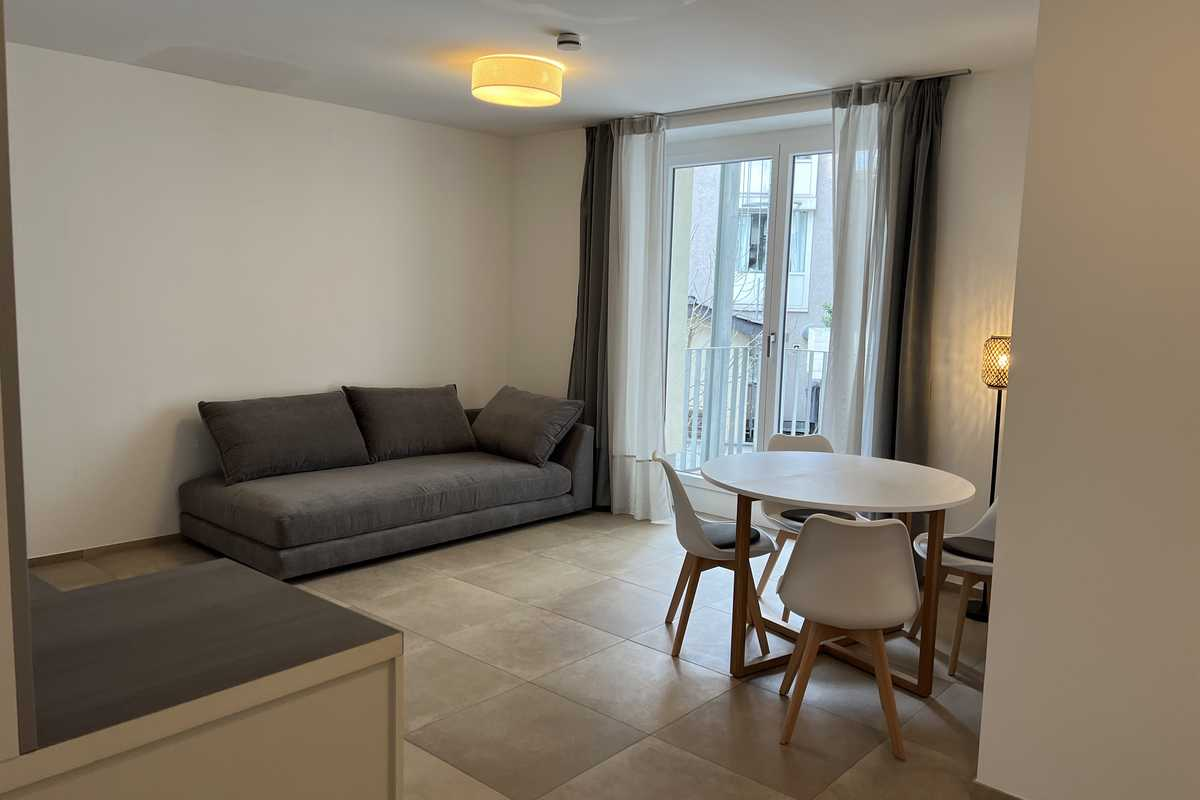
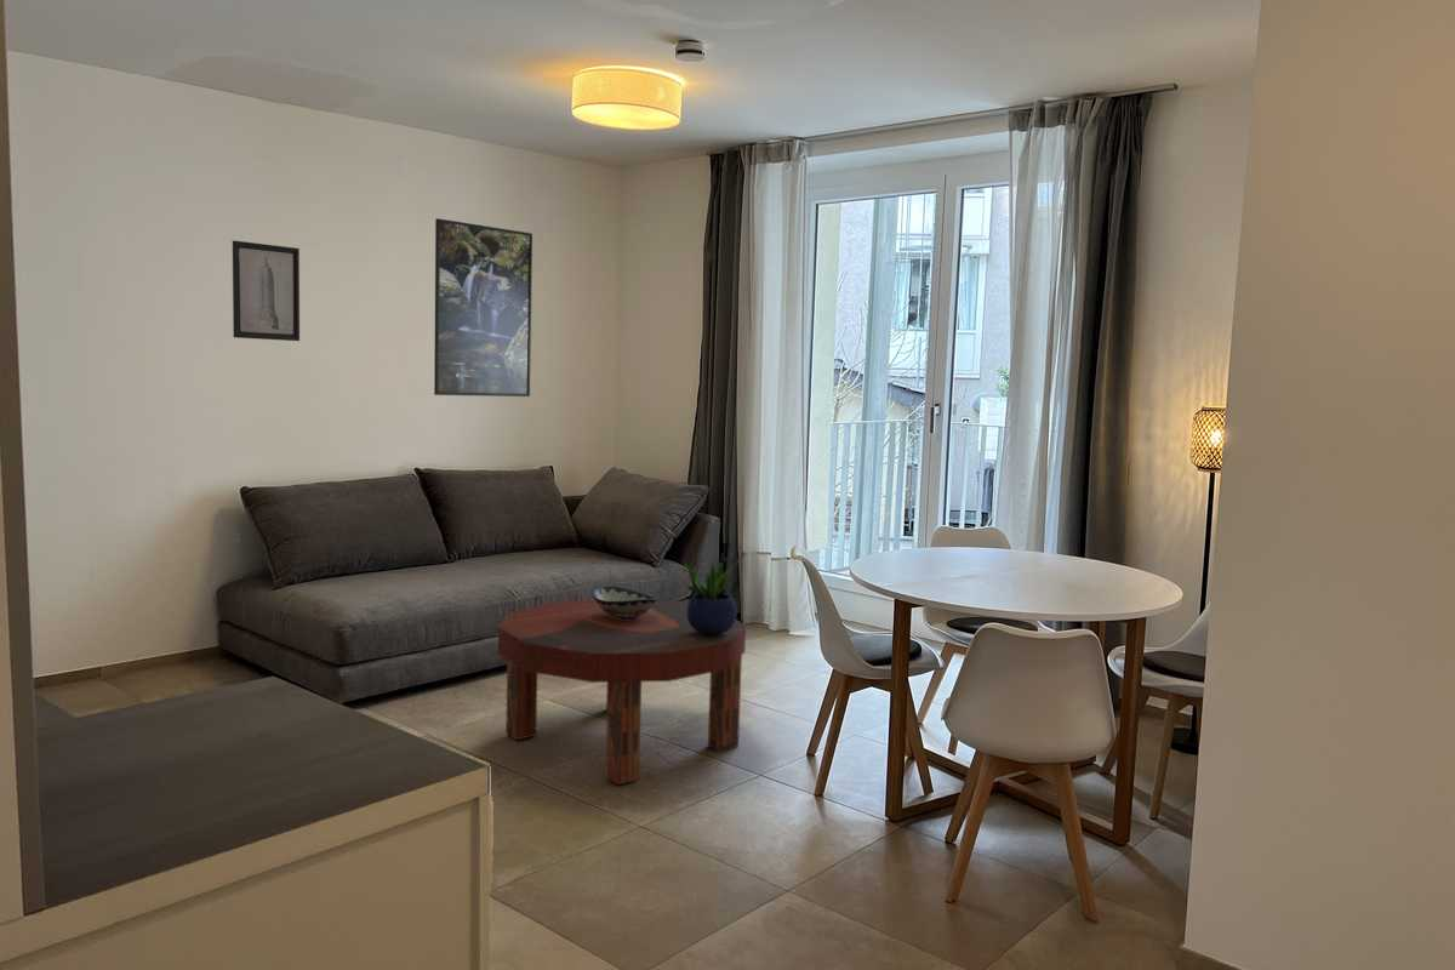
+ wall art [232,240,301,342]
+ potted plant [681,552,744,634]
+ decorative bowl [592,586,658,620]
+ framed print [433,217,534,398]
+ coffee table [497,598,747,786]
